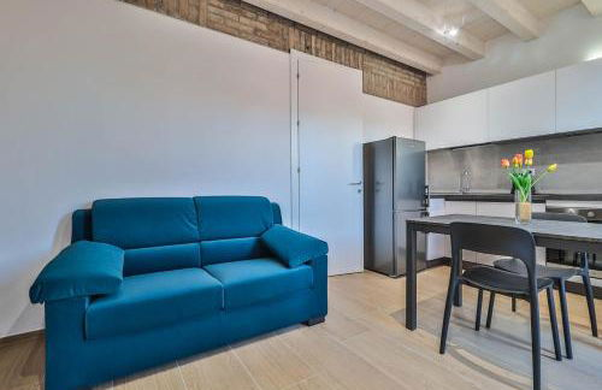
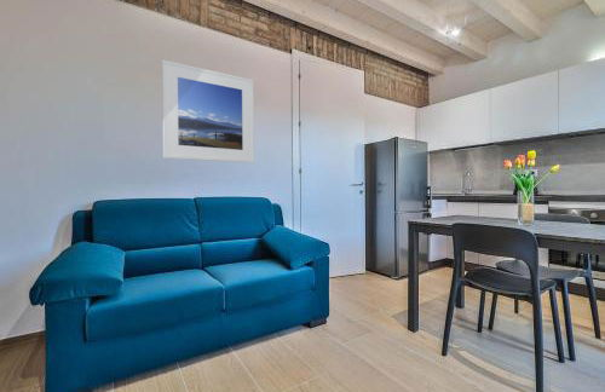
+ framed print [161,59,255,165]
